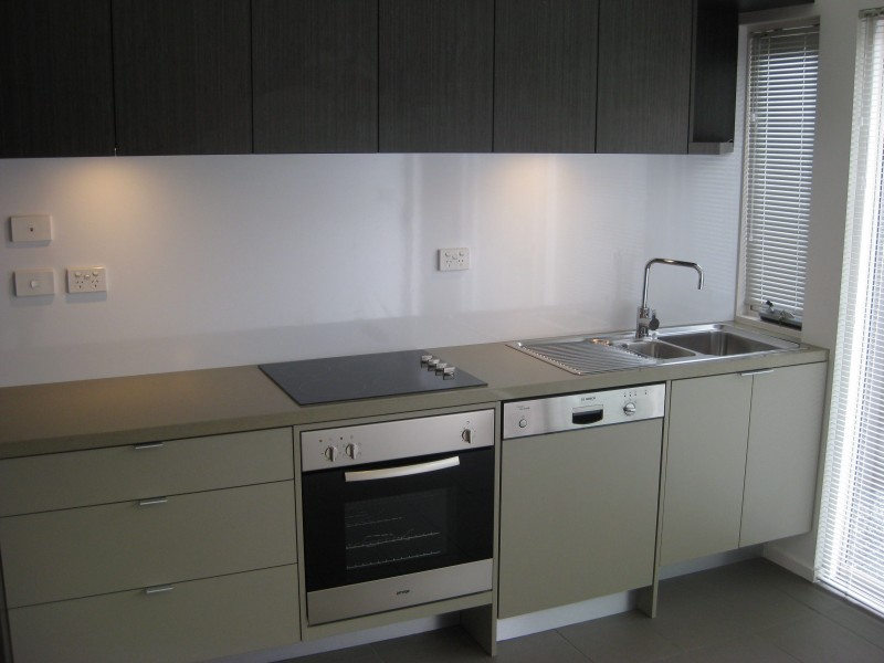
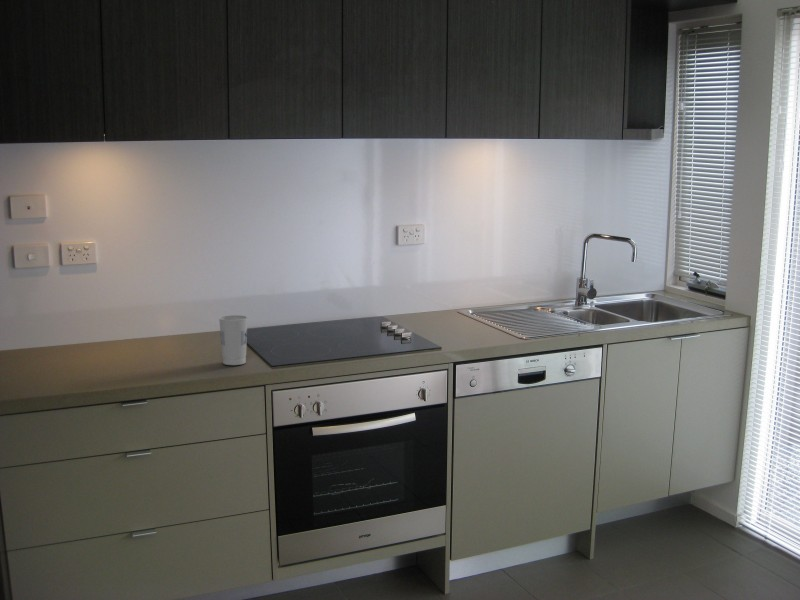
+ cup [218,314,249,366]
